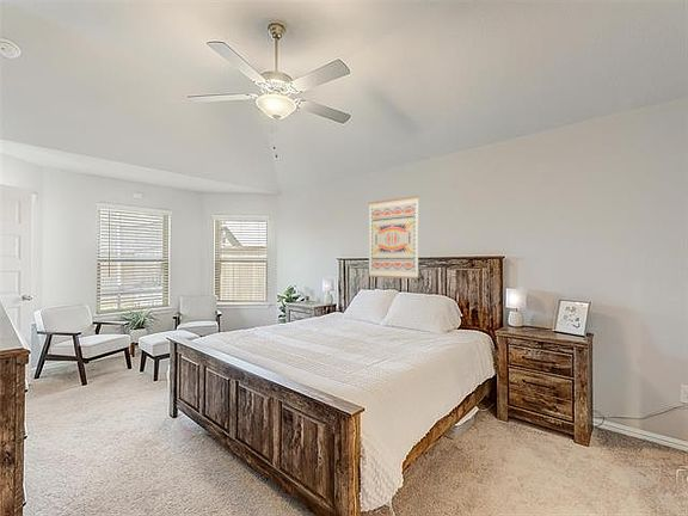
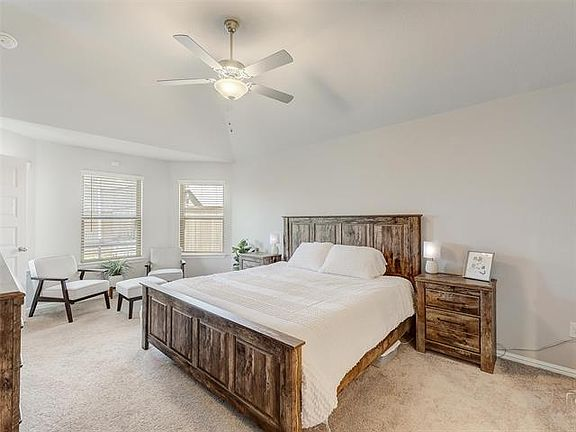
- wall art [368,195,419,280]
